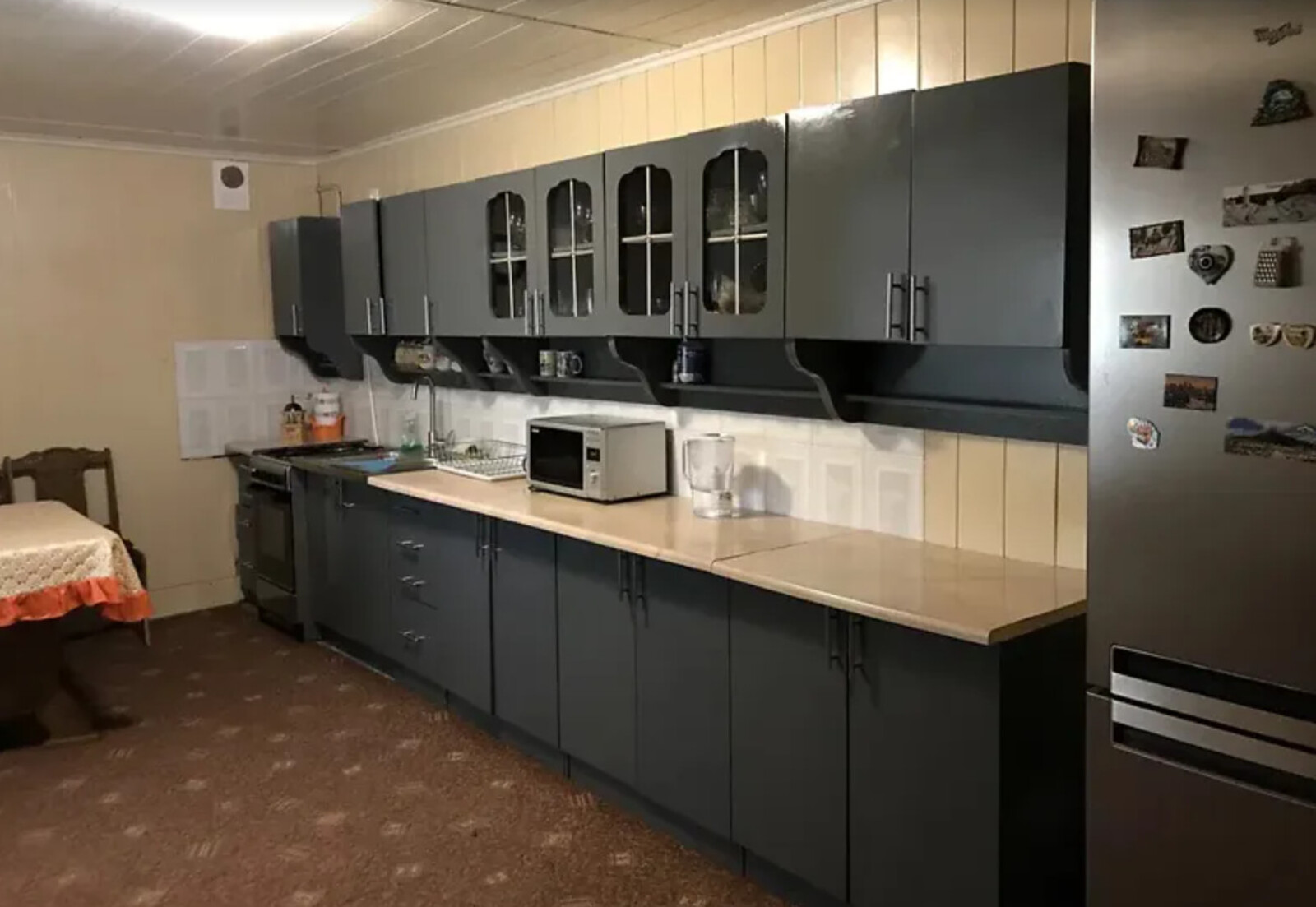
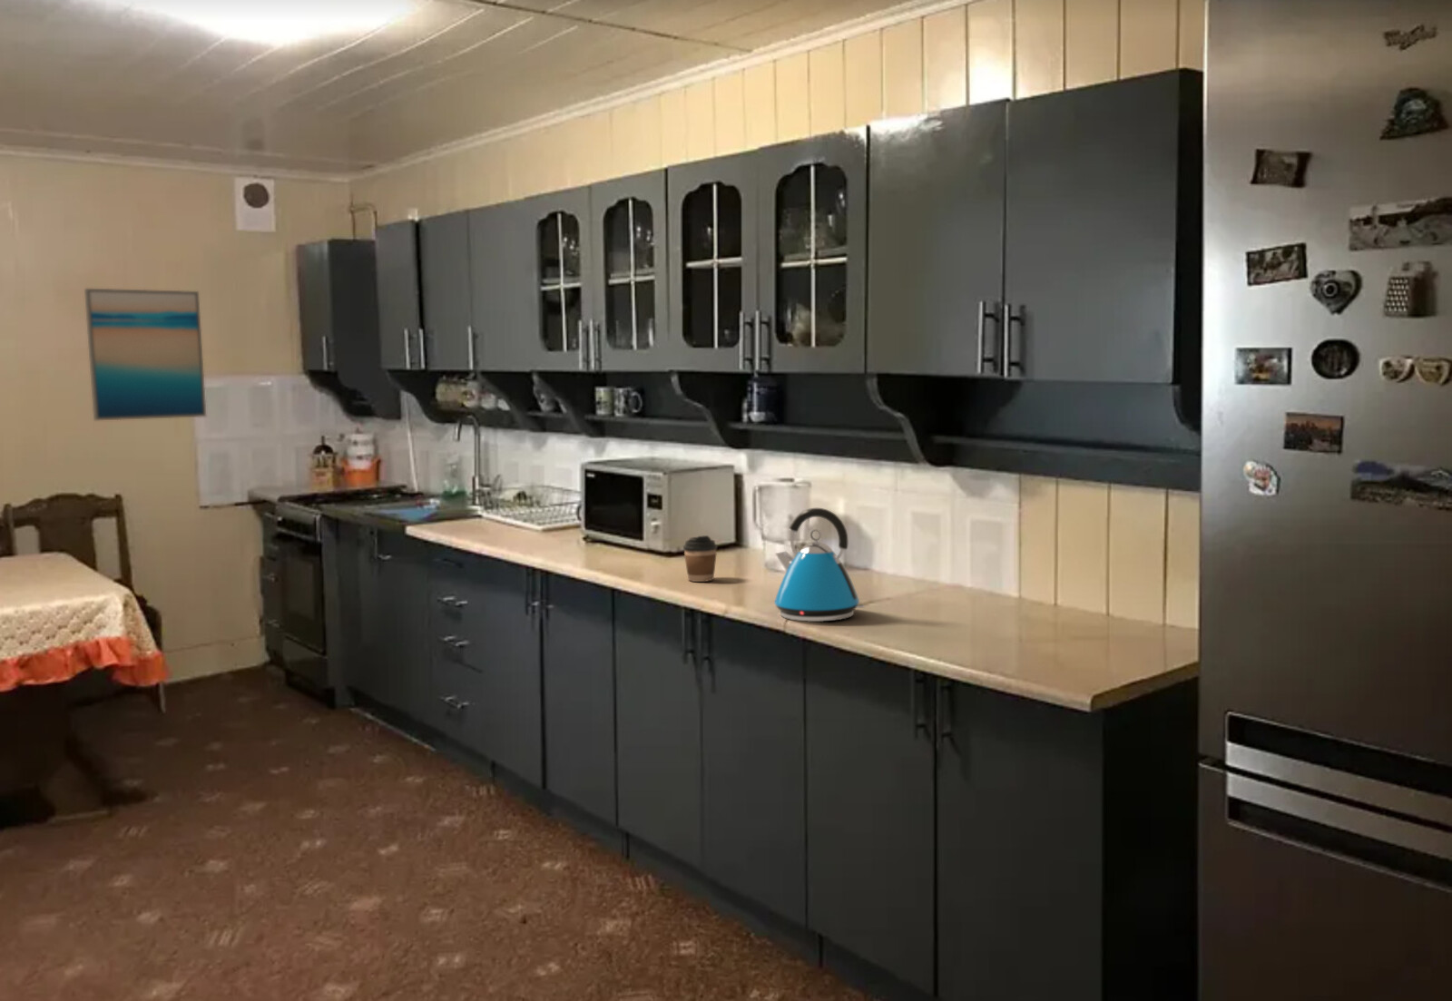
+ coffee cup [683,534,718,583]
+ wall art [84,288,207,422]
+ kettle [773,508,866,622]
